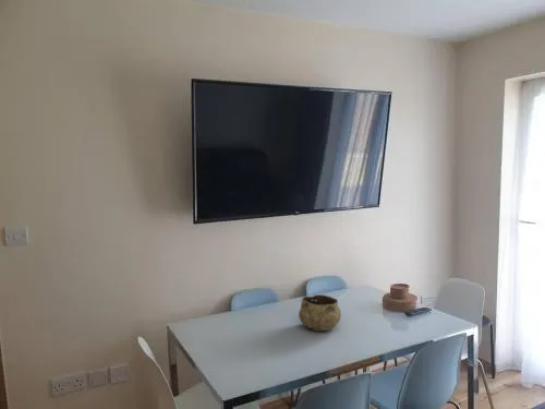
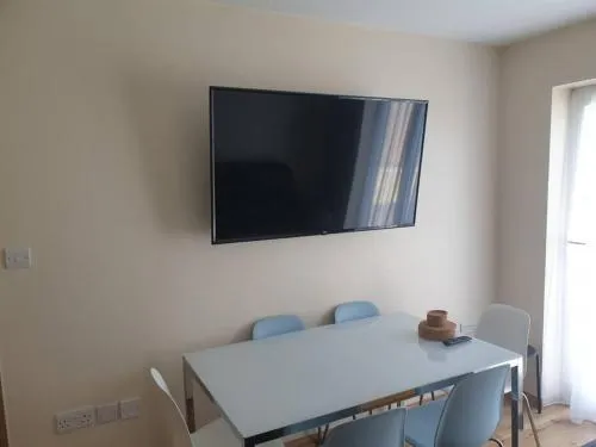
- decorative bowl [298,293,342,332]
